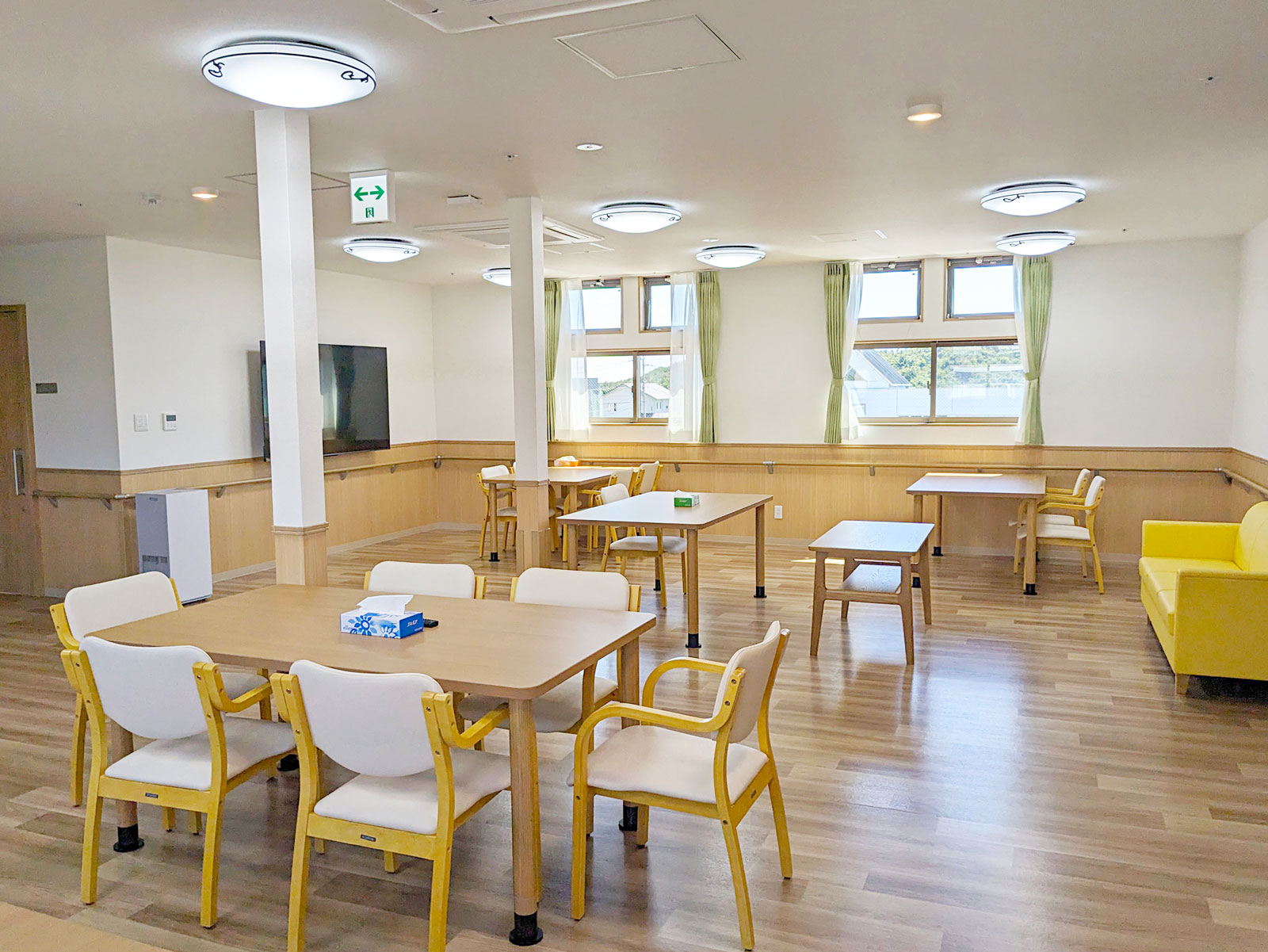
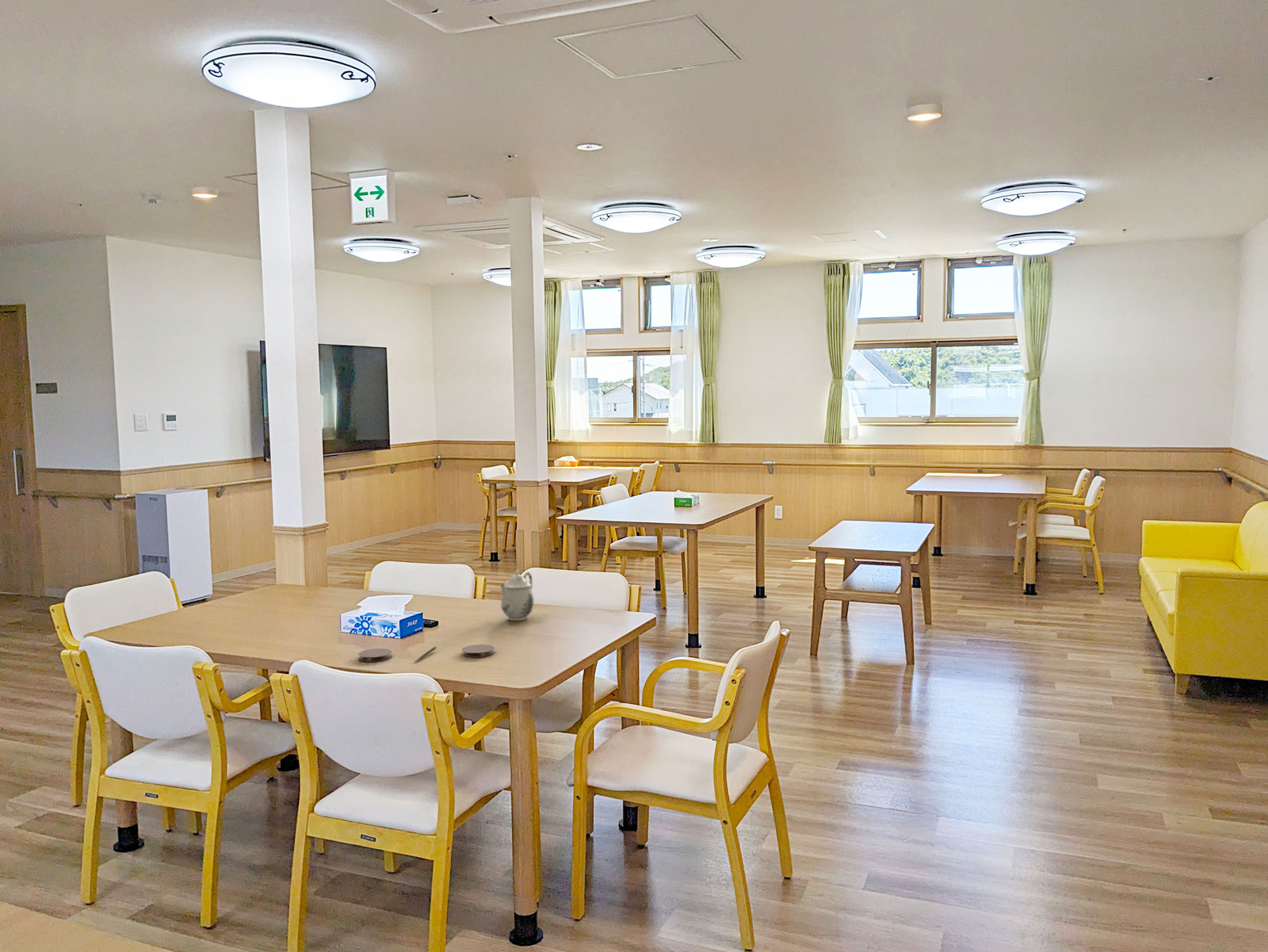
+ pen [414,646,437,663]
+ coaster [461,644,495,658]
+ coaster [357,648,392,663]
+ teapot [499,569,534,621]
